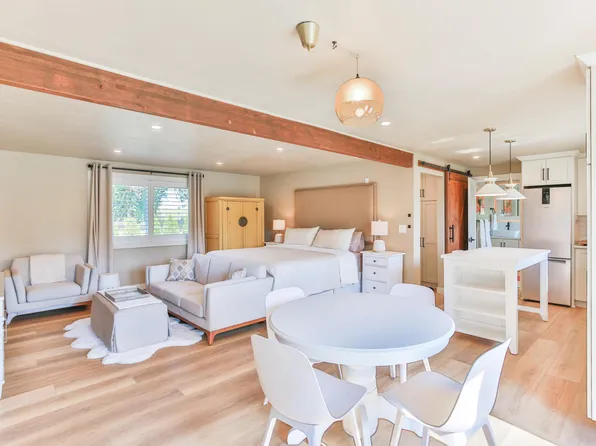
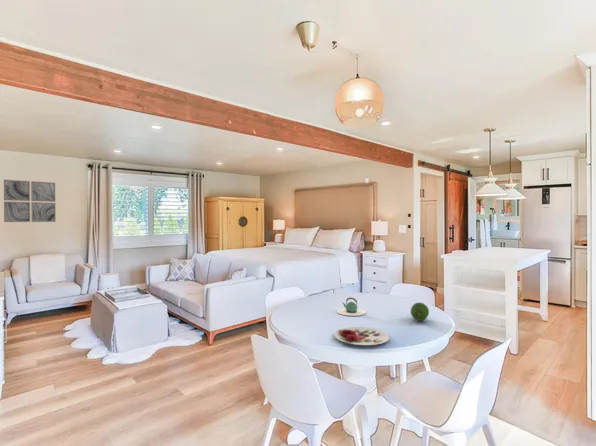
+ fruit [410,301,430,322]
+ plate [333,326,390,346]
+ wall art [3,179,57,223]
+ teapot [336,296,367,317]
